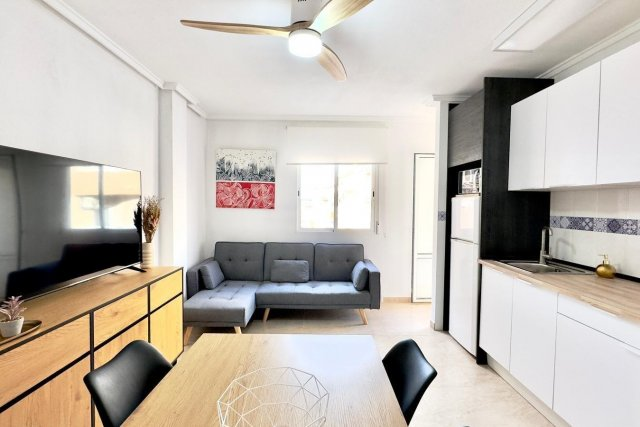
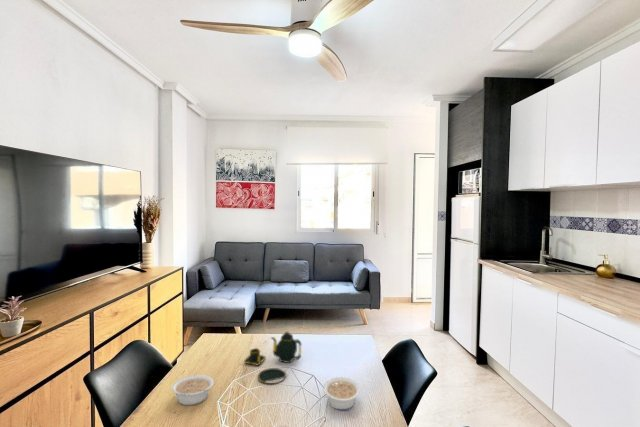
+ legume [170,374,215,406]
+ legume [322,376,361,411]
+ teapot [243,330,302,386]
